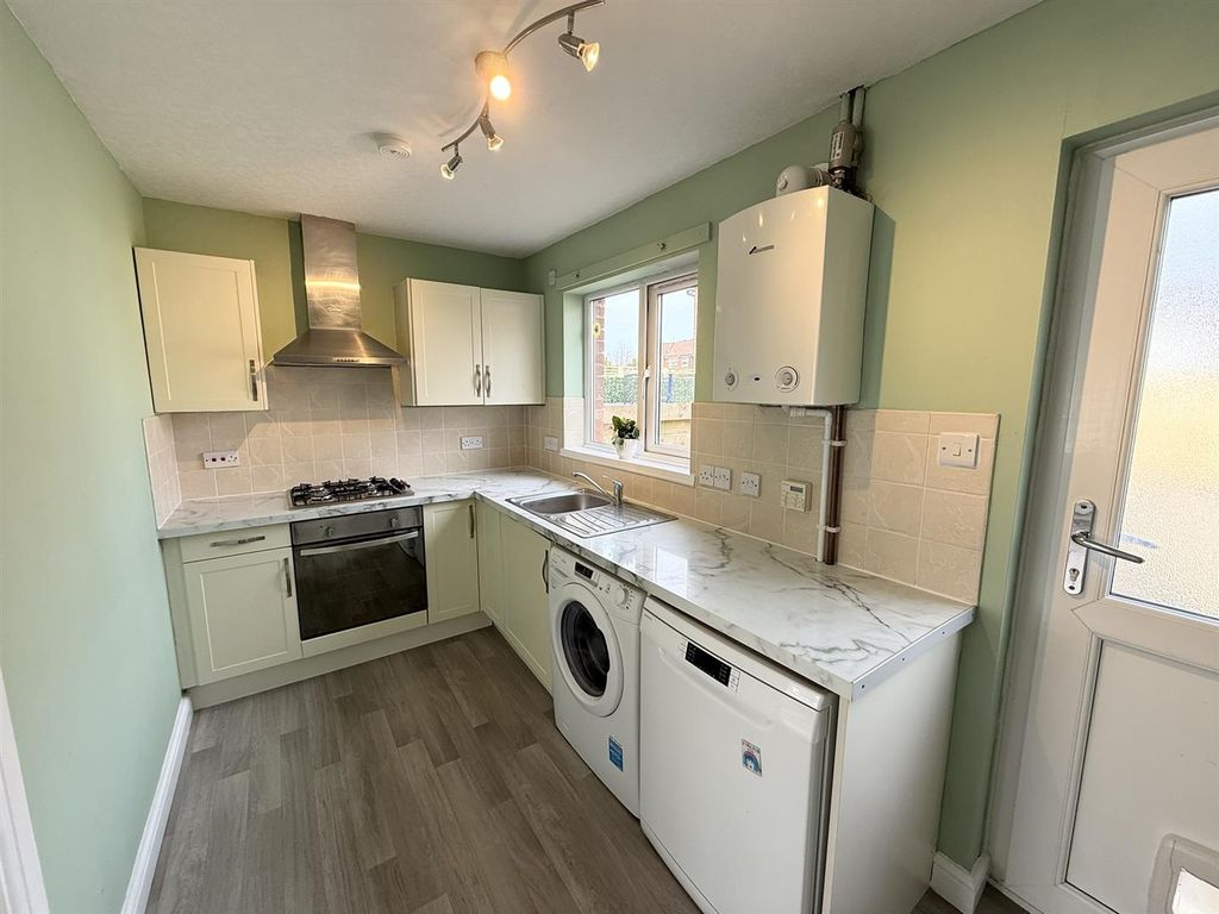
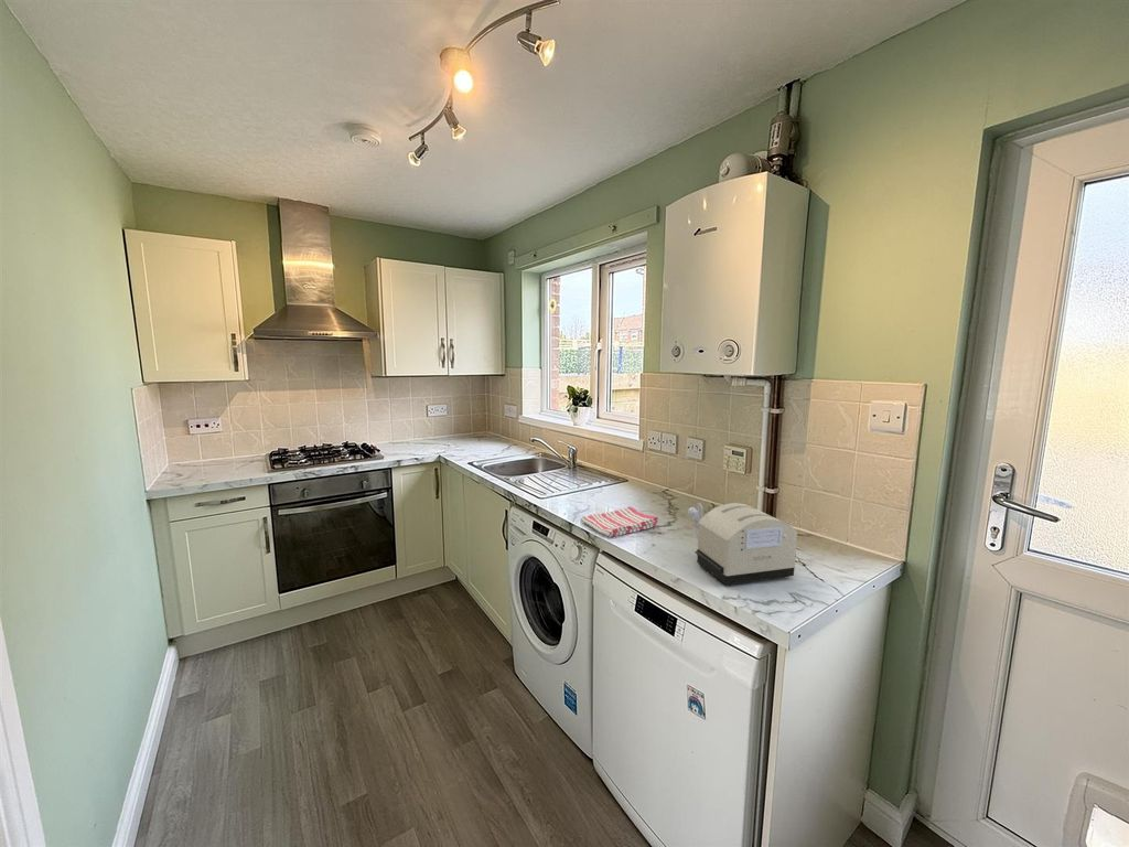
+ dish towel [580,505,659,538]
+ toaster [686,502,798,587]
